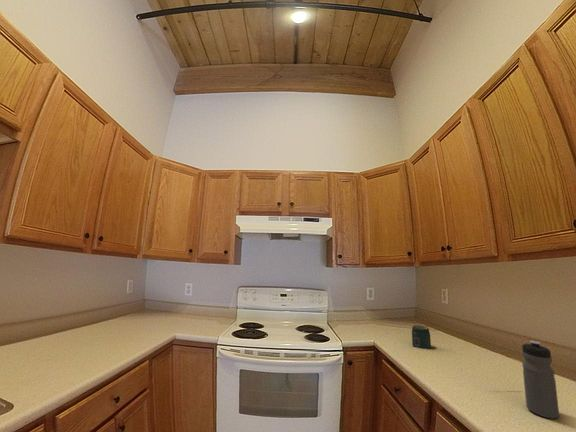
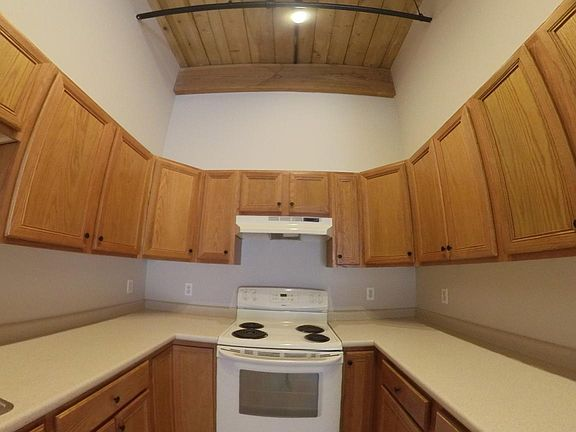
- water bottle [521,340,560,420]
- jar [411,324,432,350]
